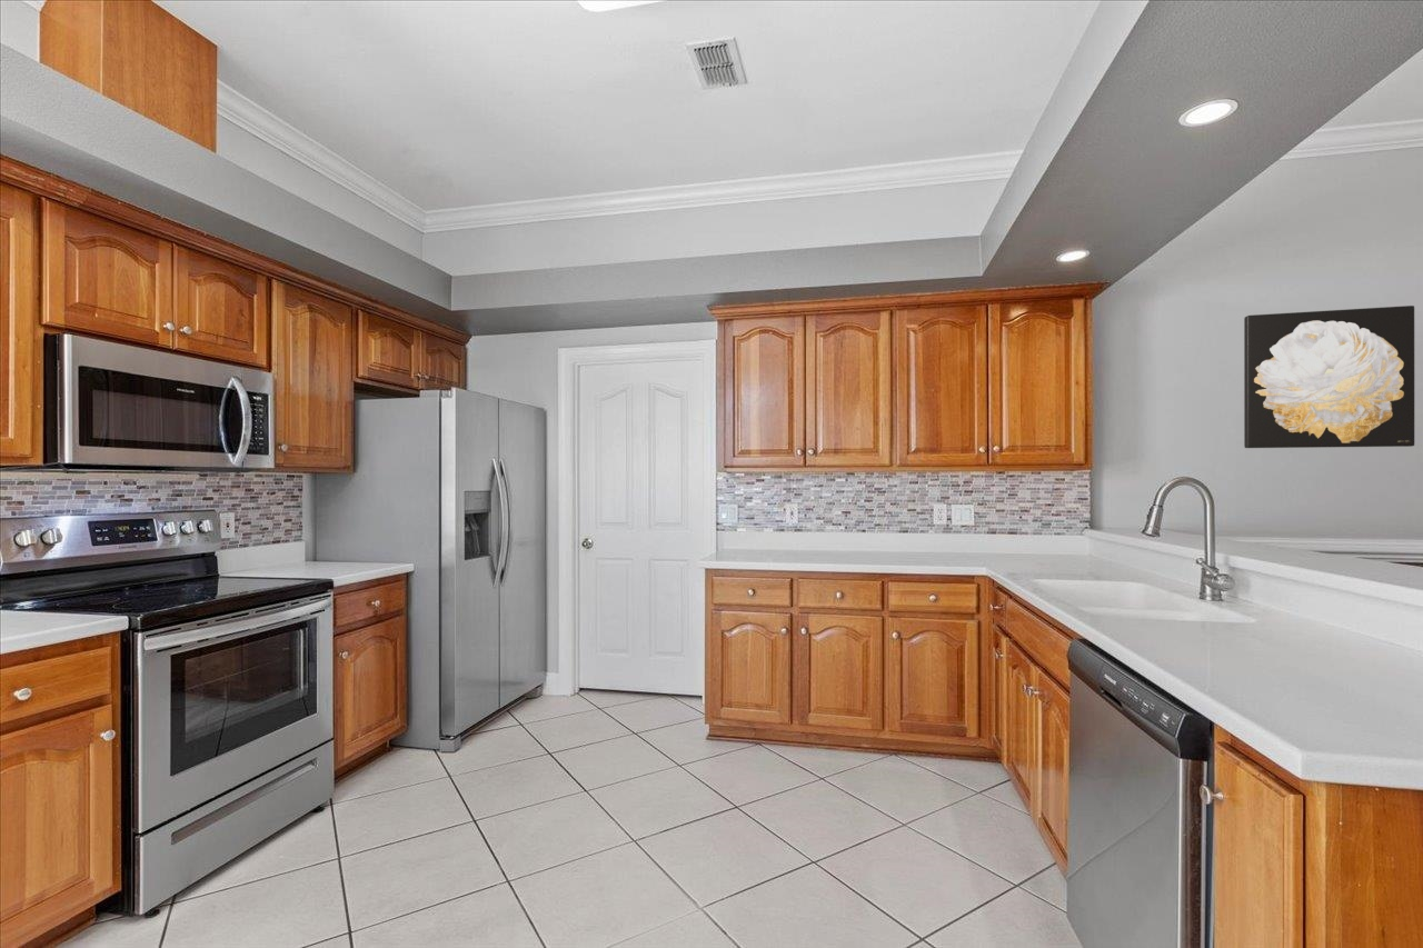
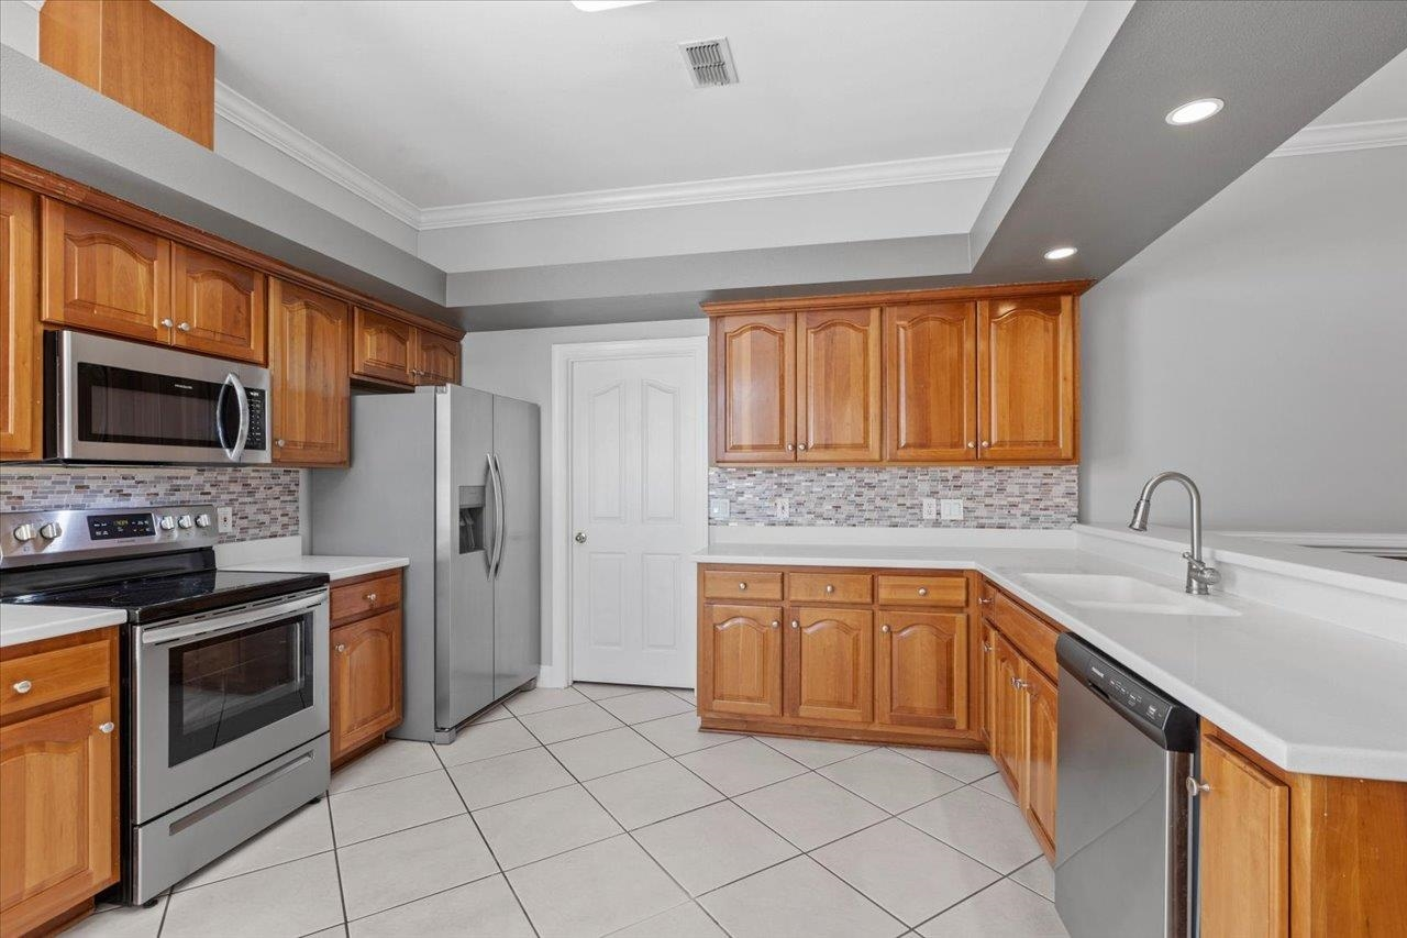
- wall art [1243,305,1415,449]
